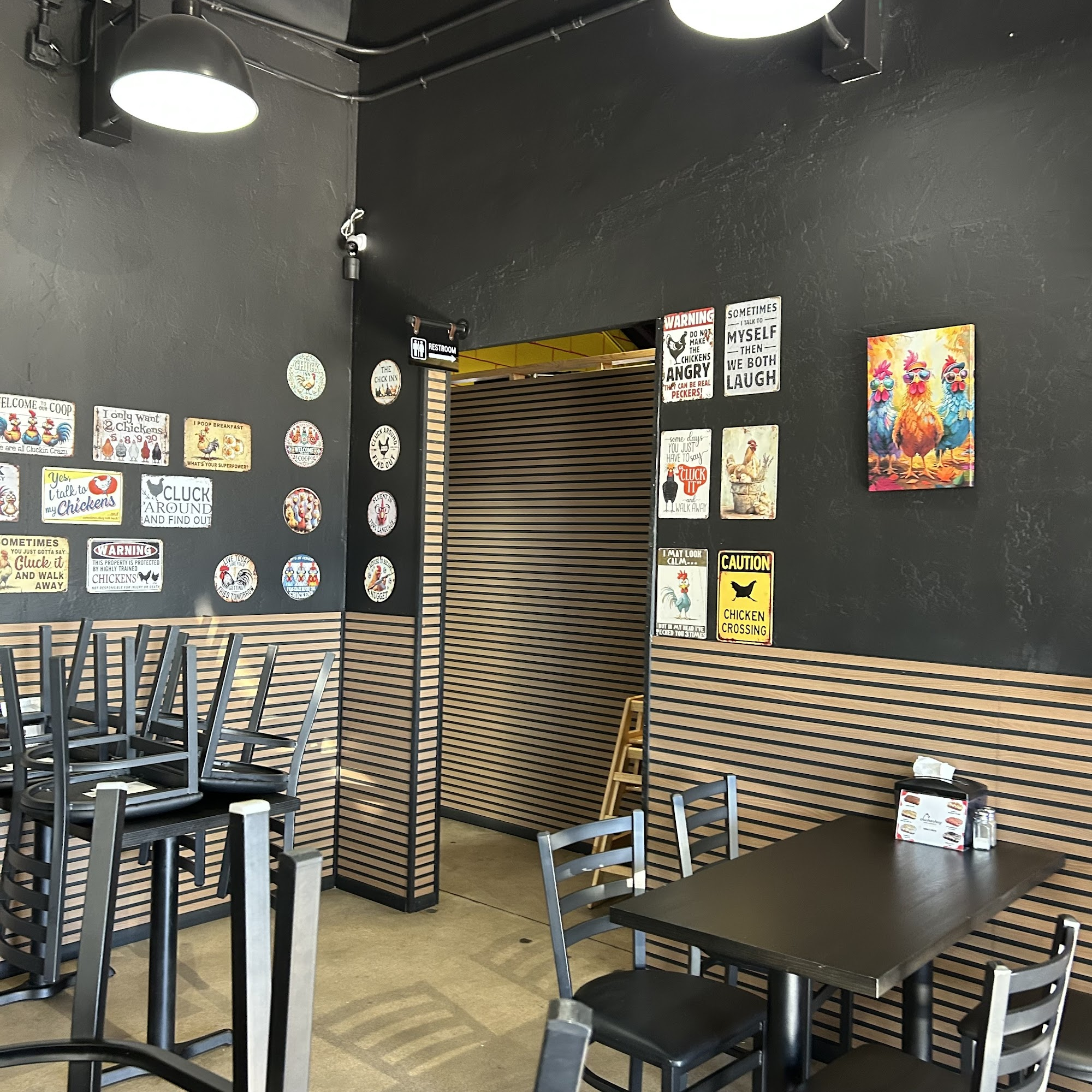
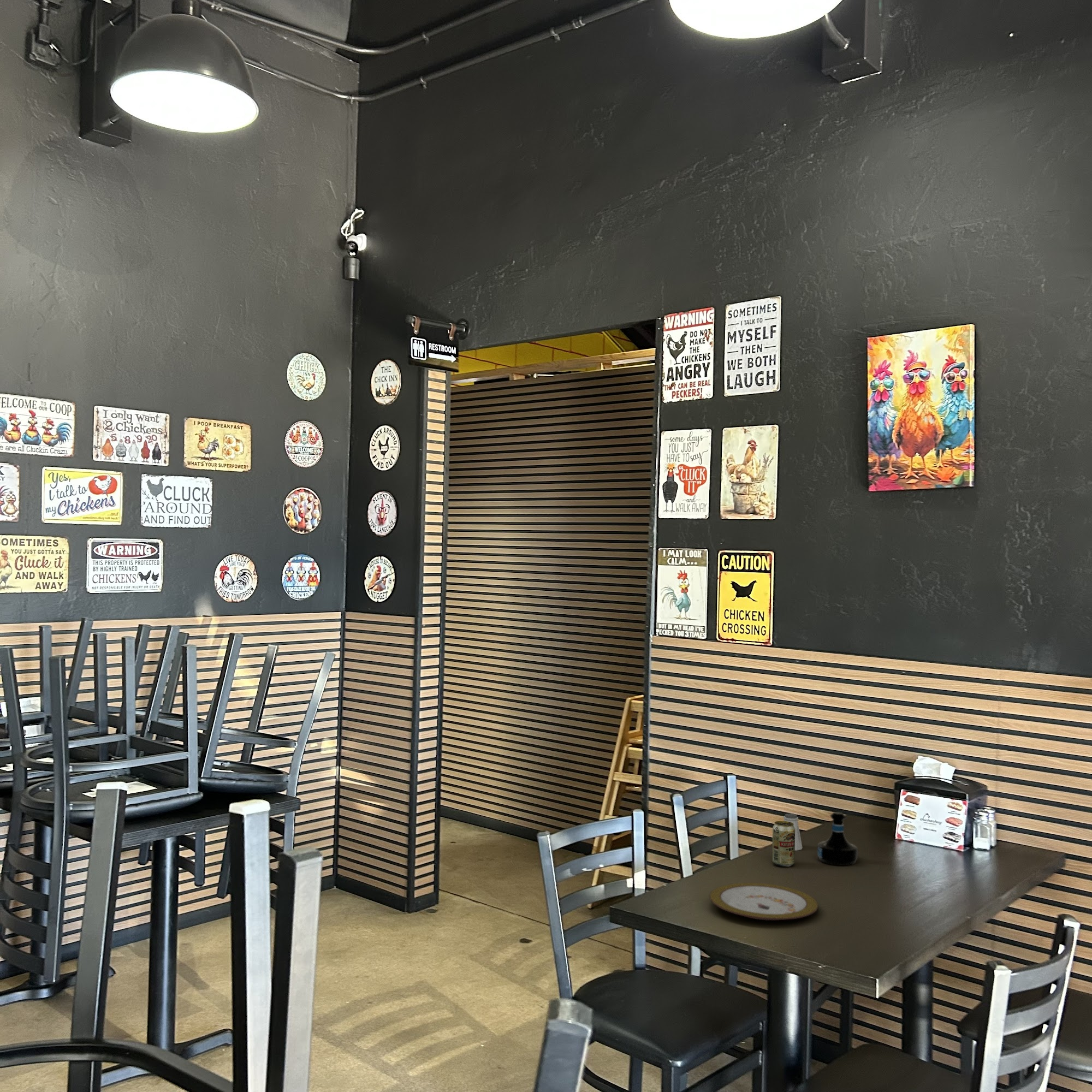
+ saltshaker [783,813,803,851]
+ tequila bottle [817,811,858,866]
+ plate [709,882,819,921]
+ beverage can [771,821,796,867]
